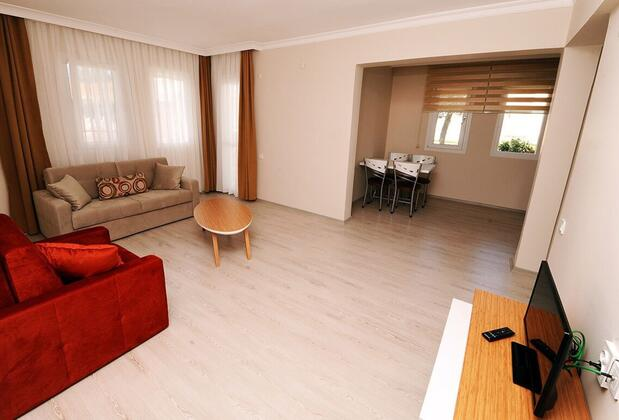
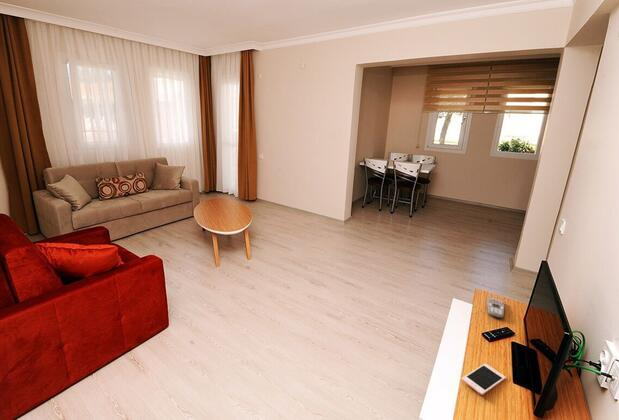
+ cell phone [461,363,506,396]
+ remote control [486,296,506,319]
